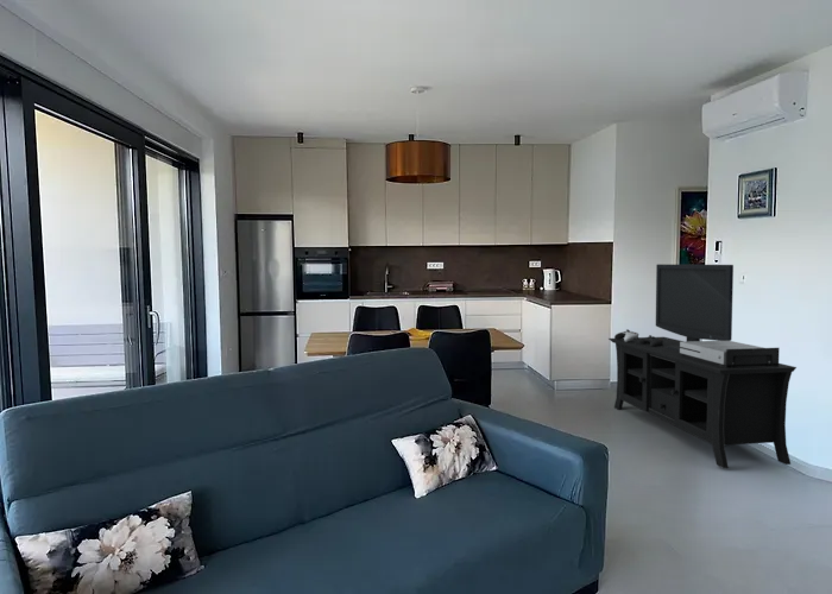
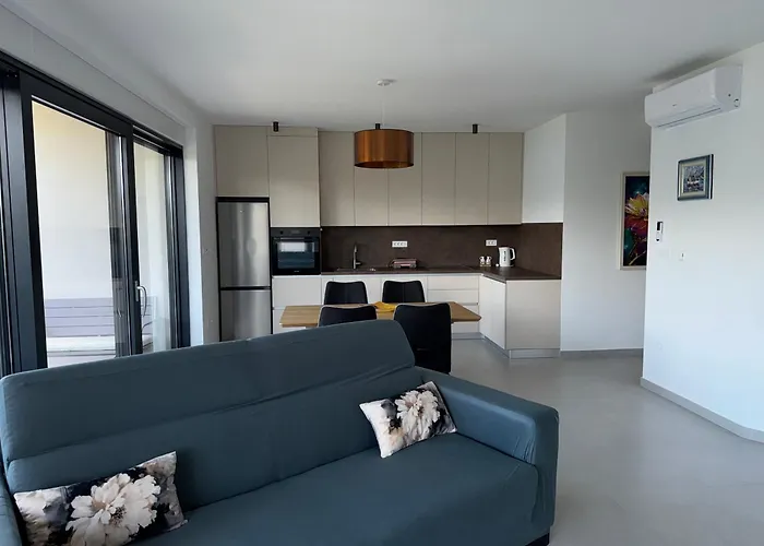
- media console [607,263,798,469]
